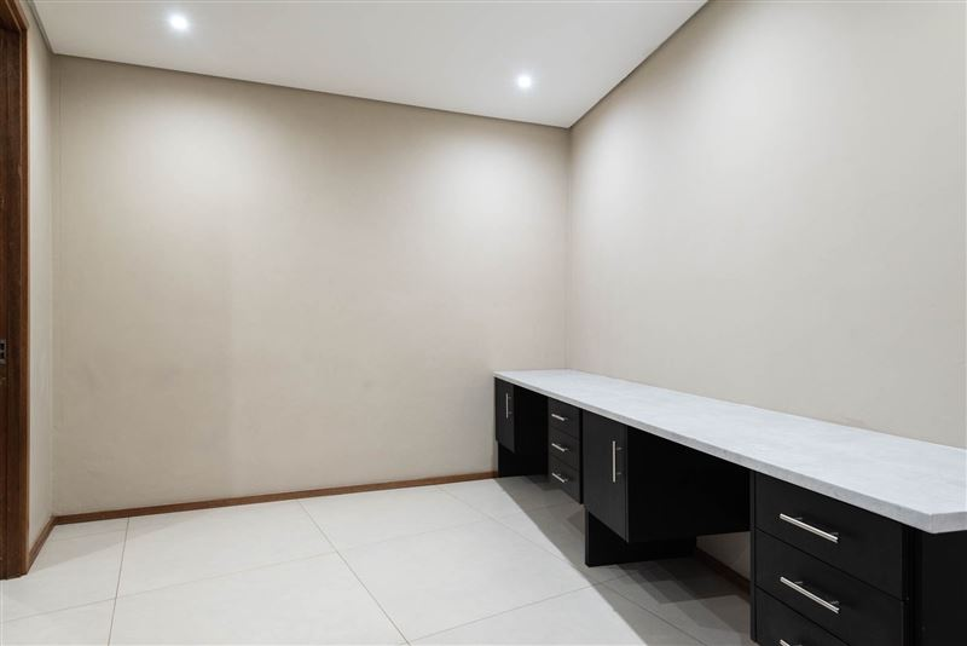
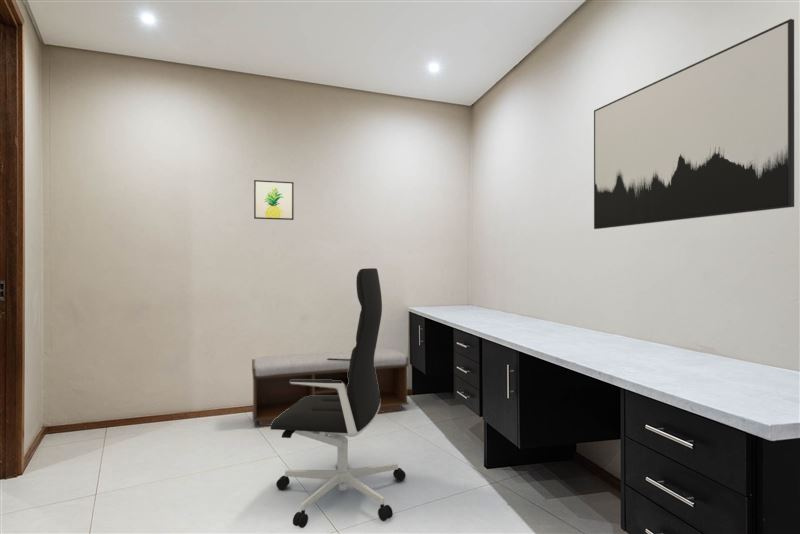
+ wall art [253,179,295,221]
+ bench [251,348,409,428]
+ office chair [269,267,407,529]
+ wall art [593,18,795,230]
